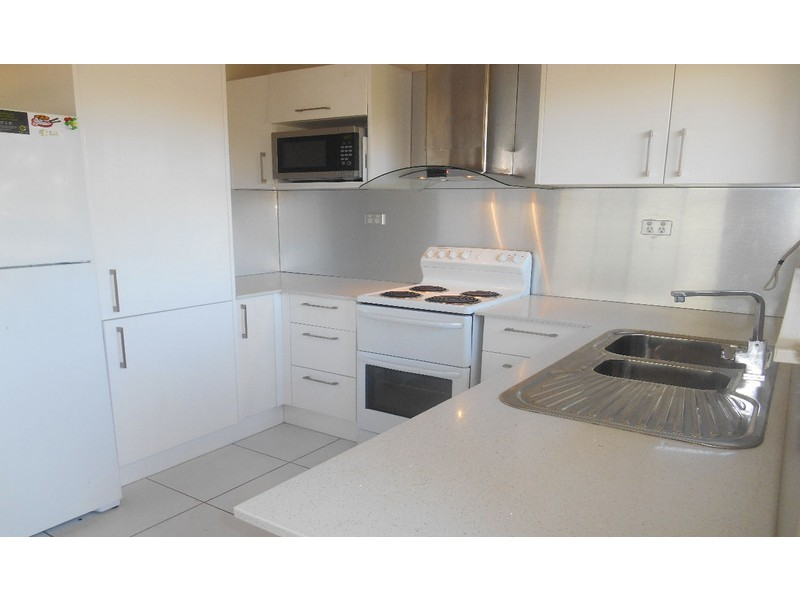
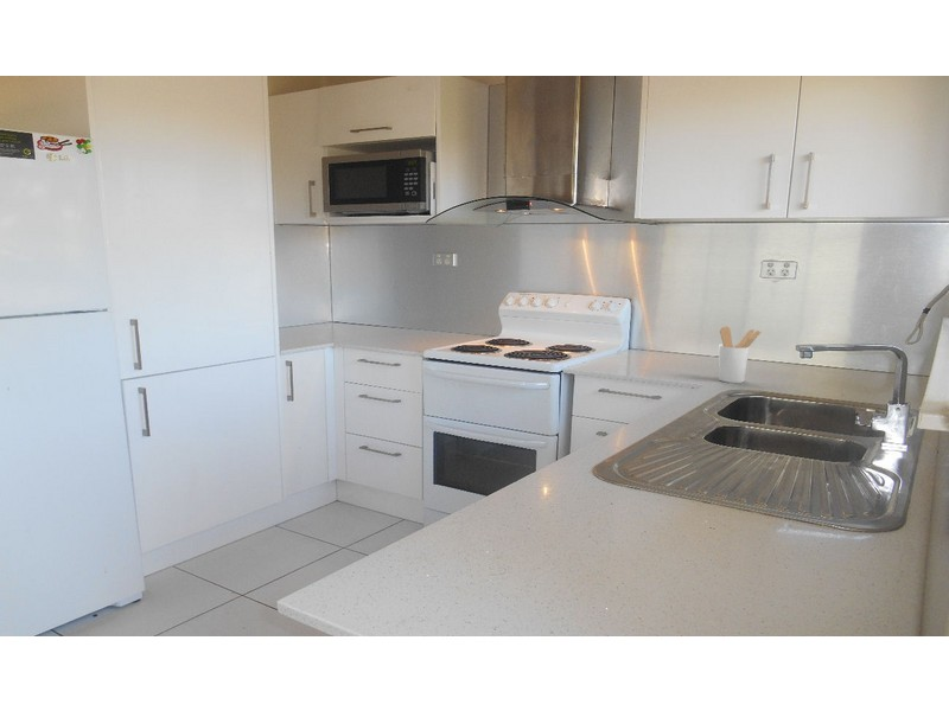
+ utensil holder [718,326,763,384]
